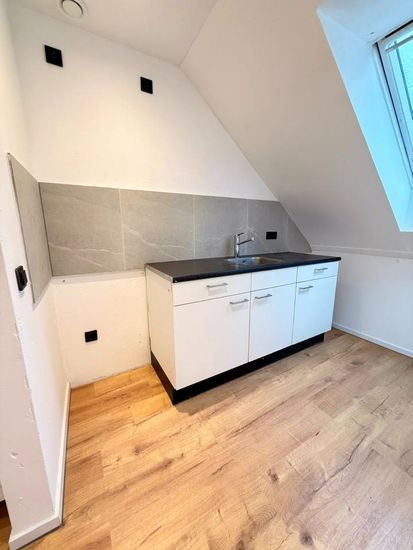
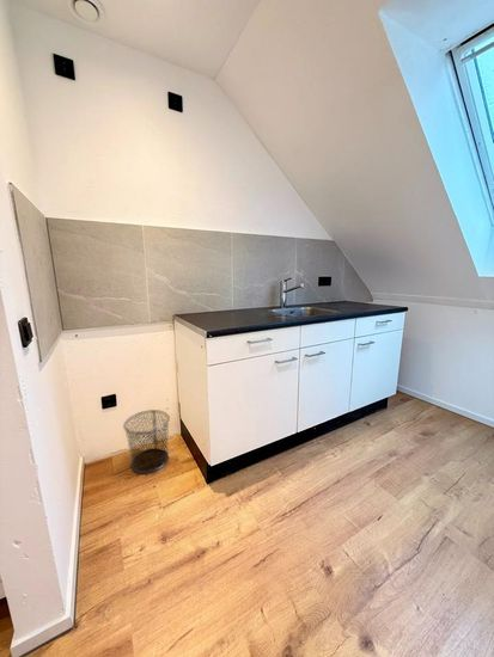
+ waste bin [122,409,171,474]
